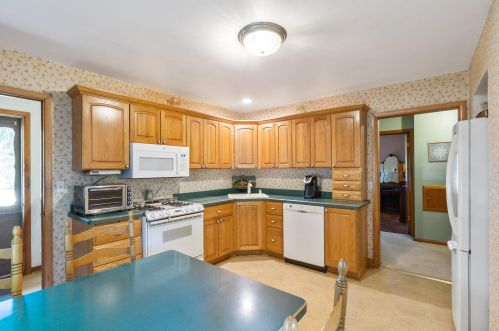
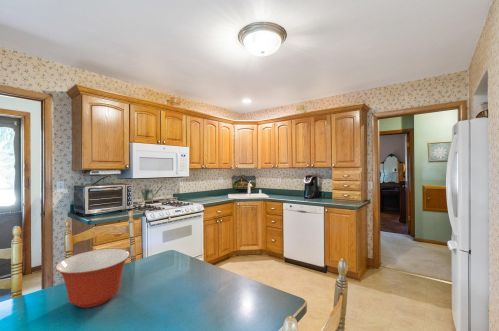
+ mixing bowl [55,248,131,308]
